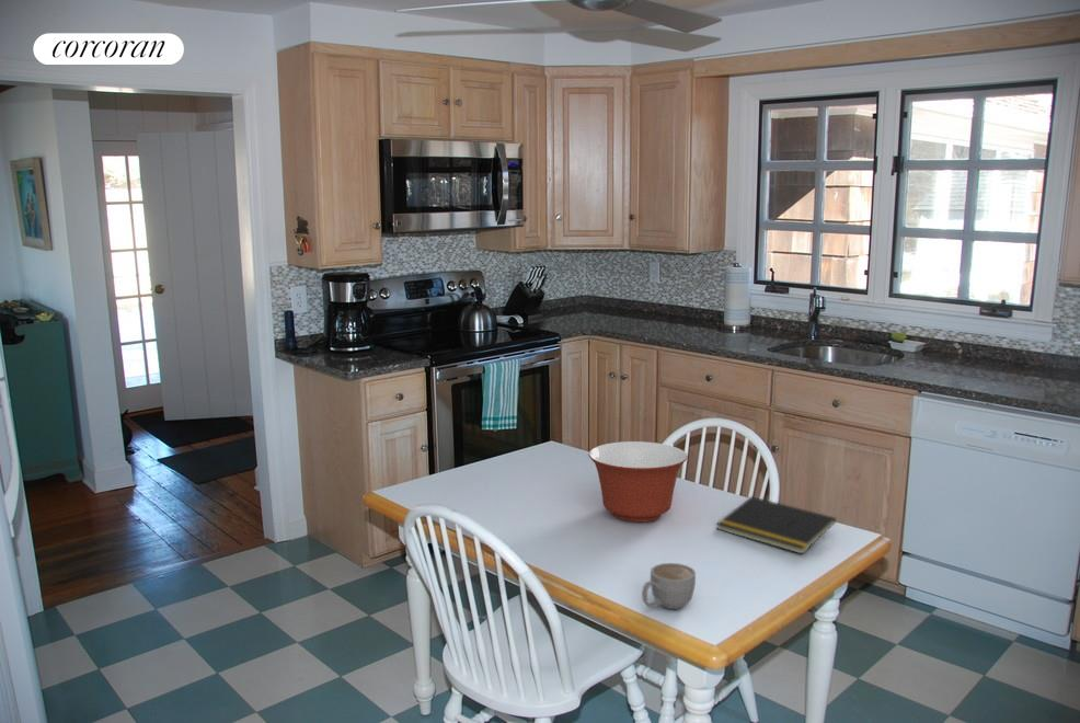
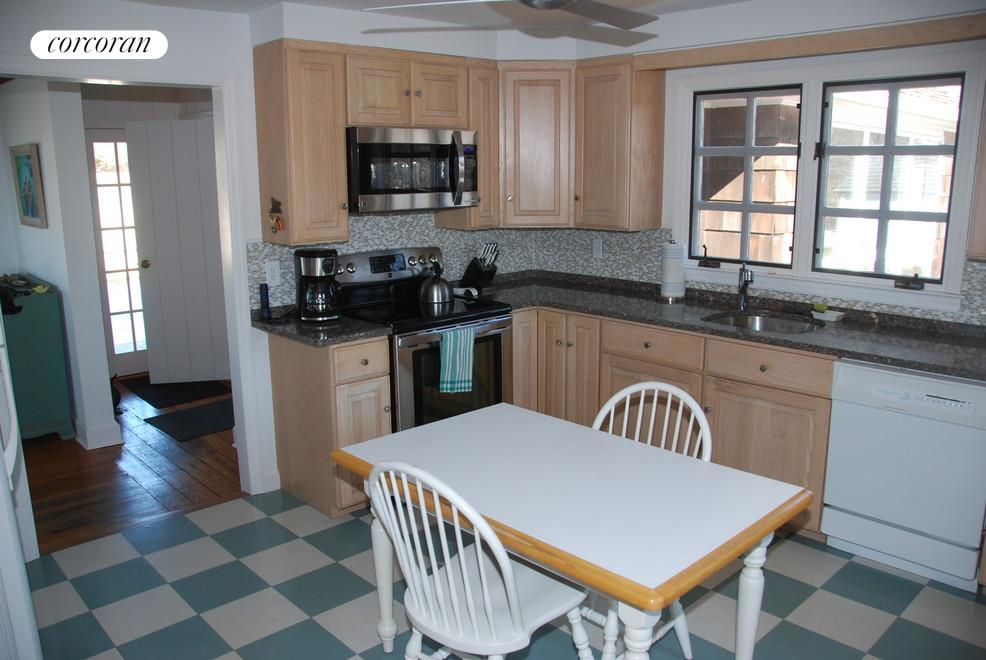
- mixing bowl [588,440,689,524]
- notepad [715,495,837,554]
- mug [641,562,697,610]
